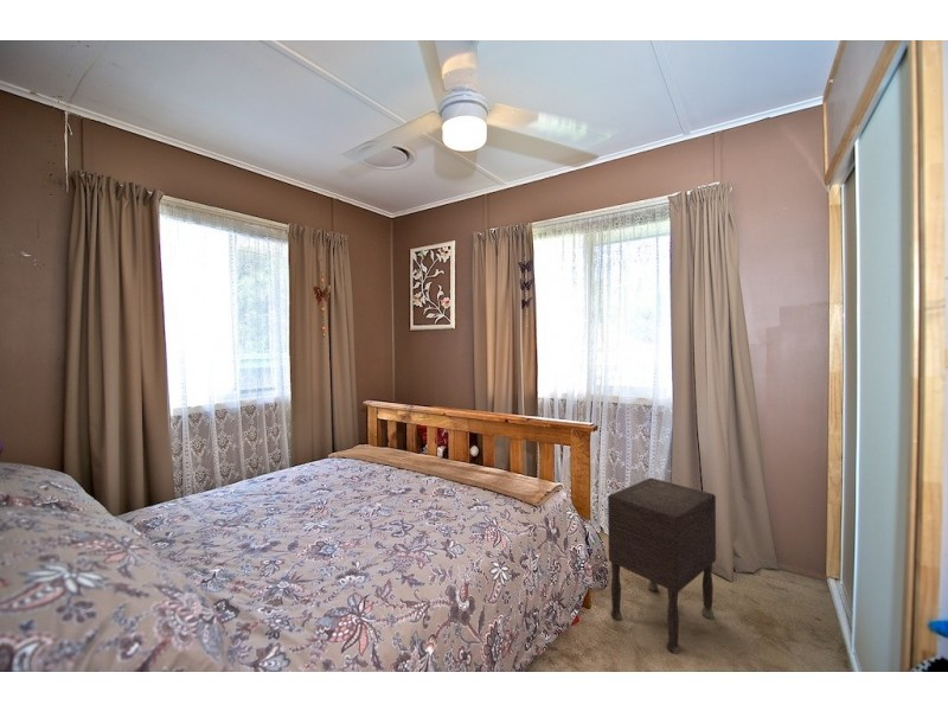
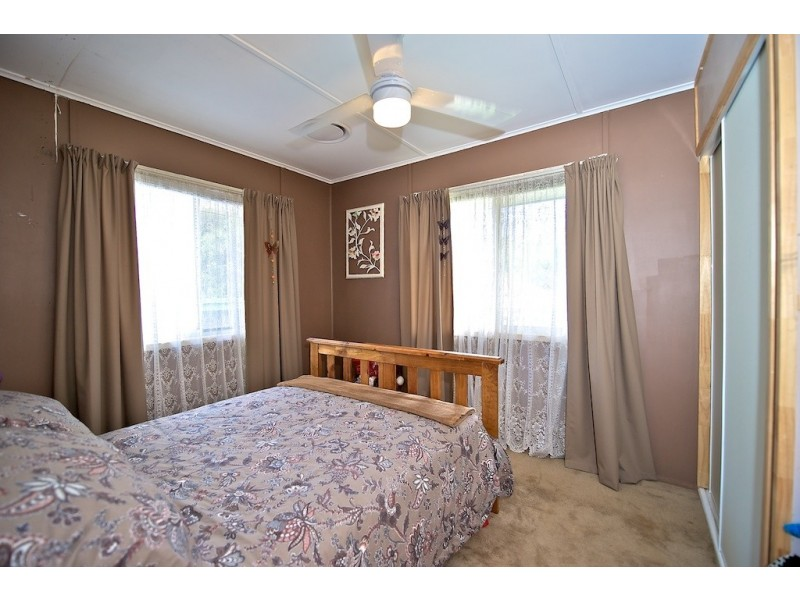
- nightstand [607,476,717,655]
